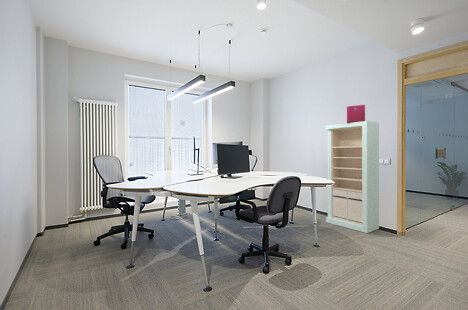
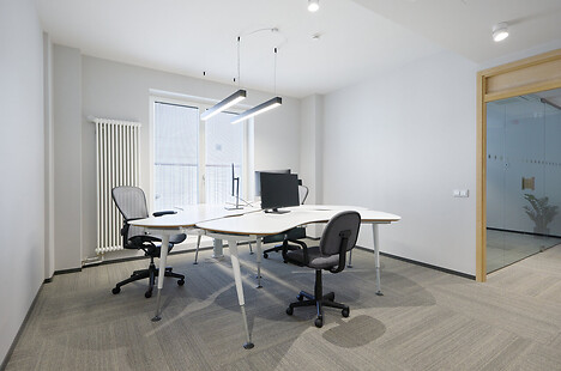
- storage cabinet [325,120,380,234]
- storage bin [346,104,366,123]
